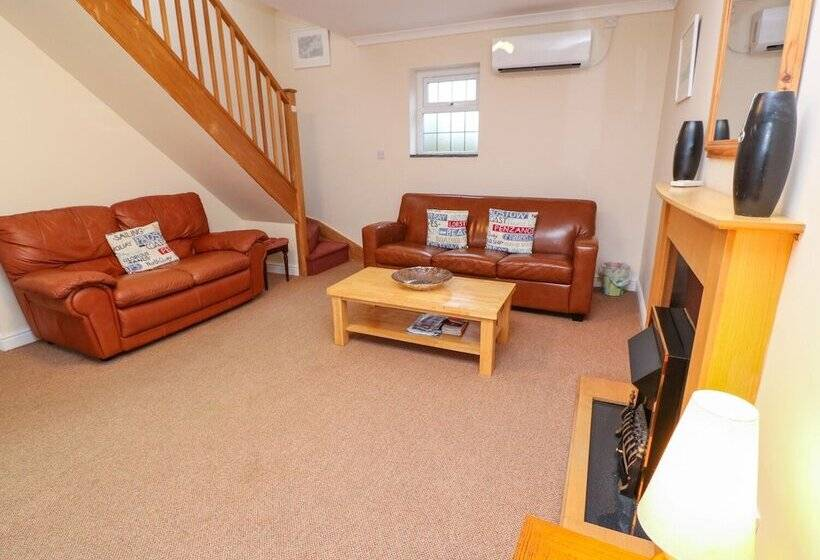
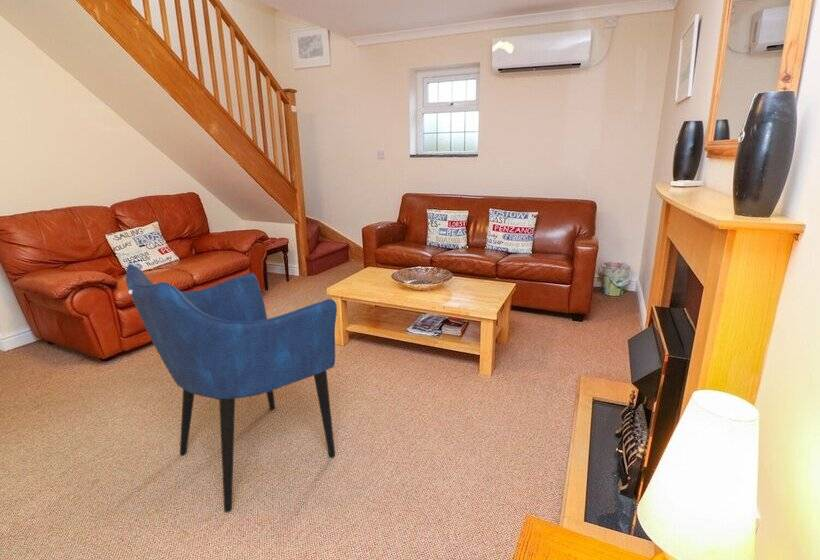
+ armchair [125,263,338,513]
